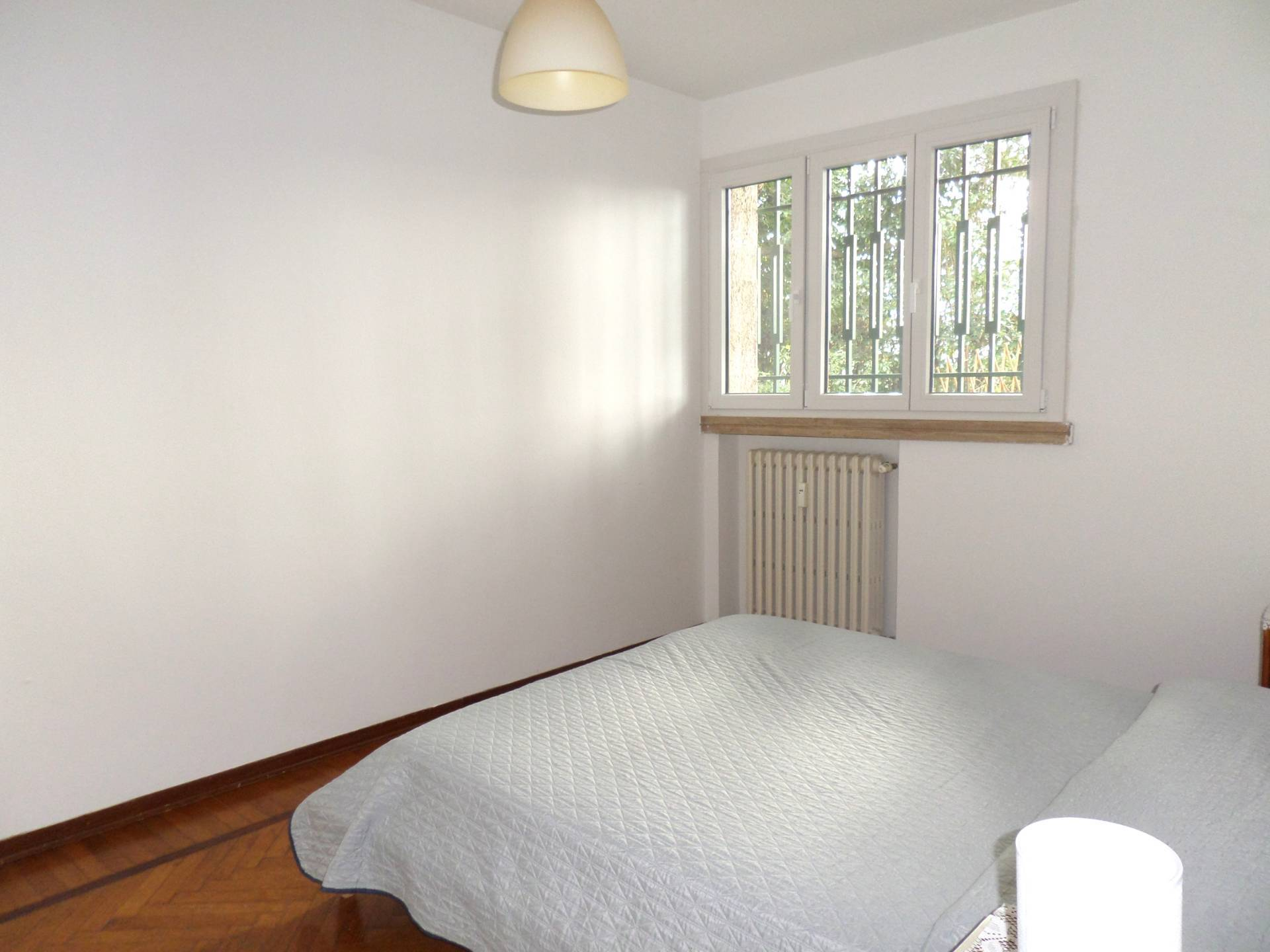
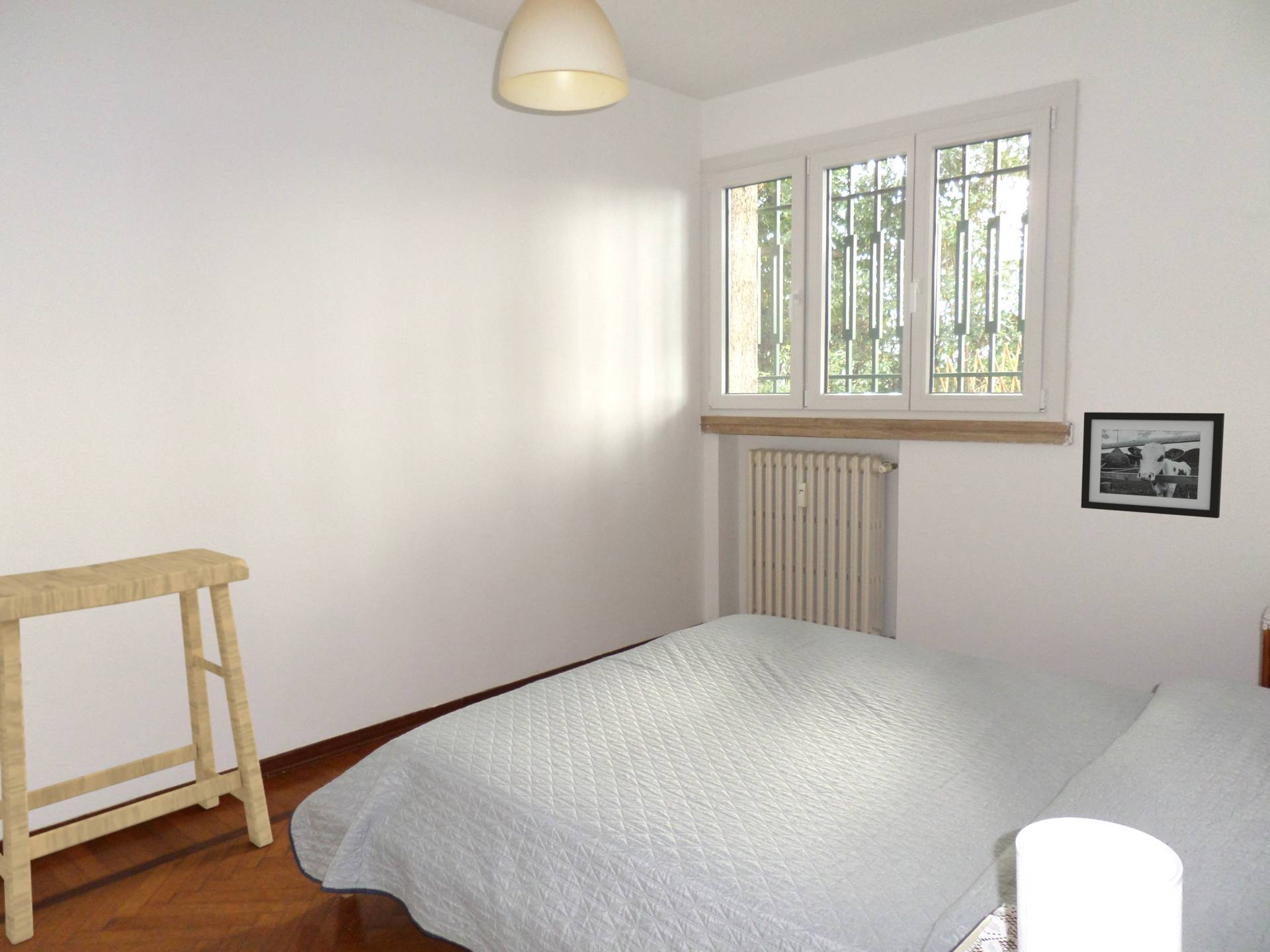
+ picture frame [1080,411,1225,519]
+ stool [0,547,274,945]
